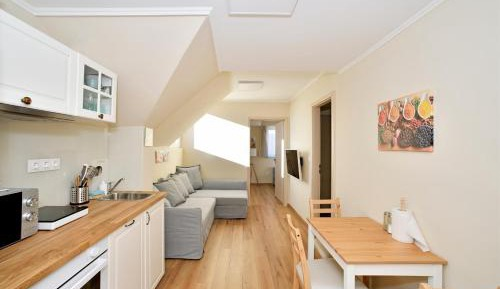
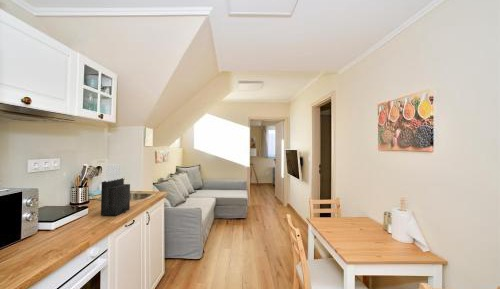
+ knife block [100,163,131,217]
